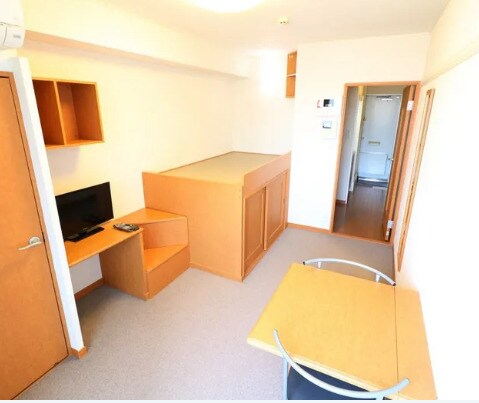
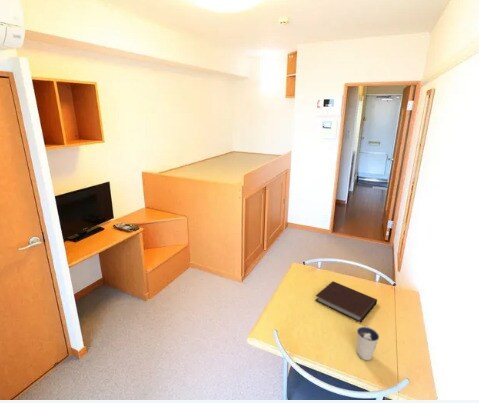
+ notebook [314,280,378,324]
+ dixie cup [356,325,380,361]
